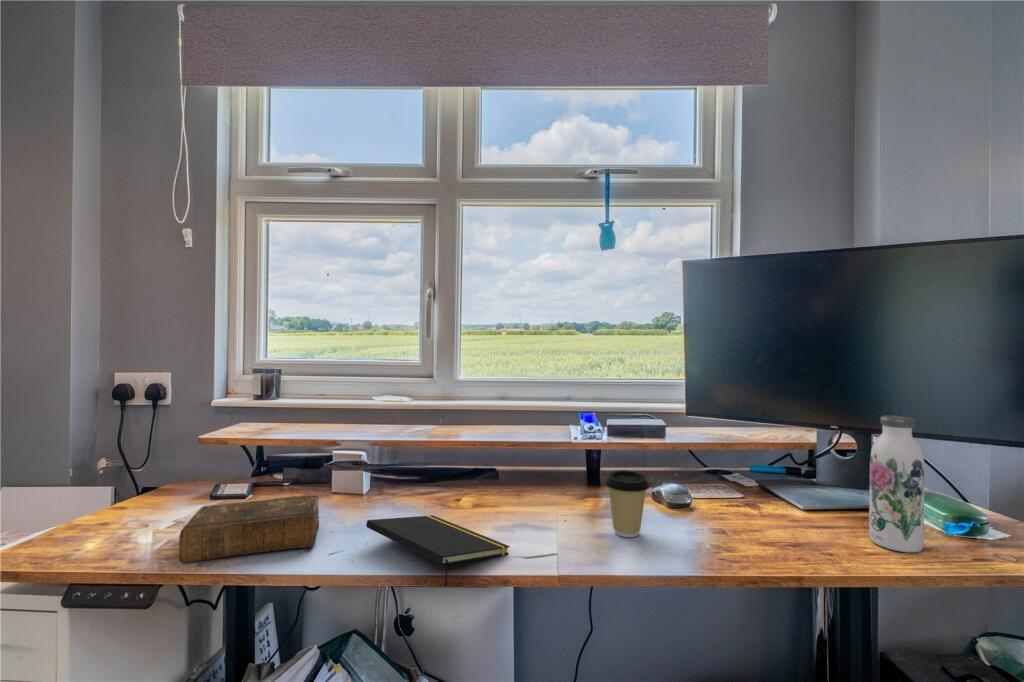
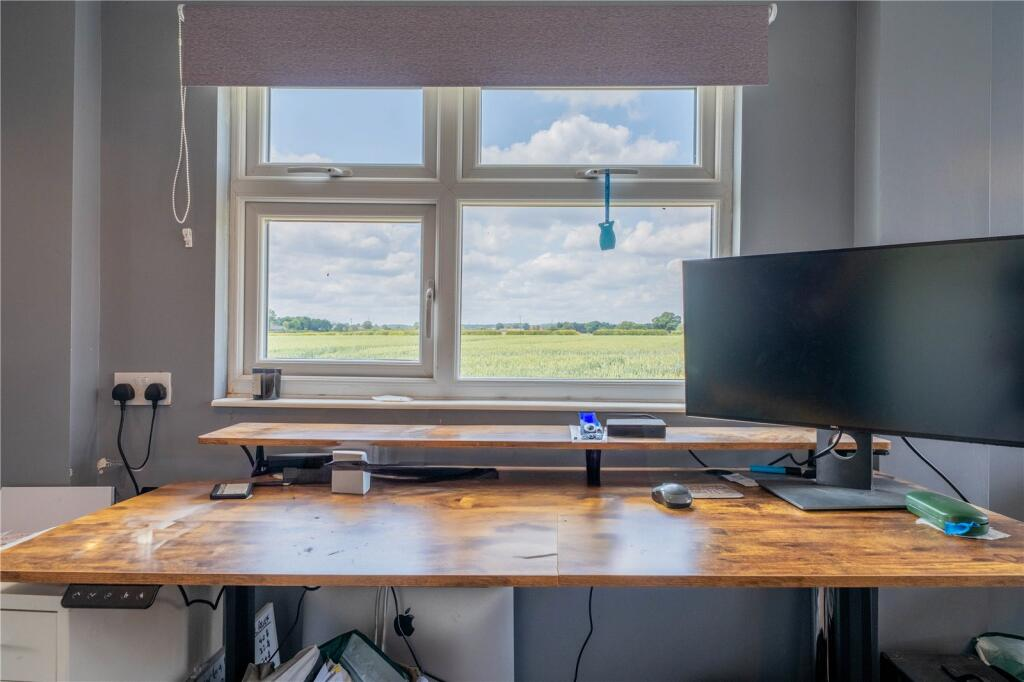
- book [178,494,320,564]
- notepad [365,514,511,587]
- coffee cup [604,469,650,538]
- water bottle [868,414,926,554]
